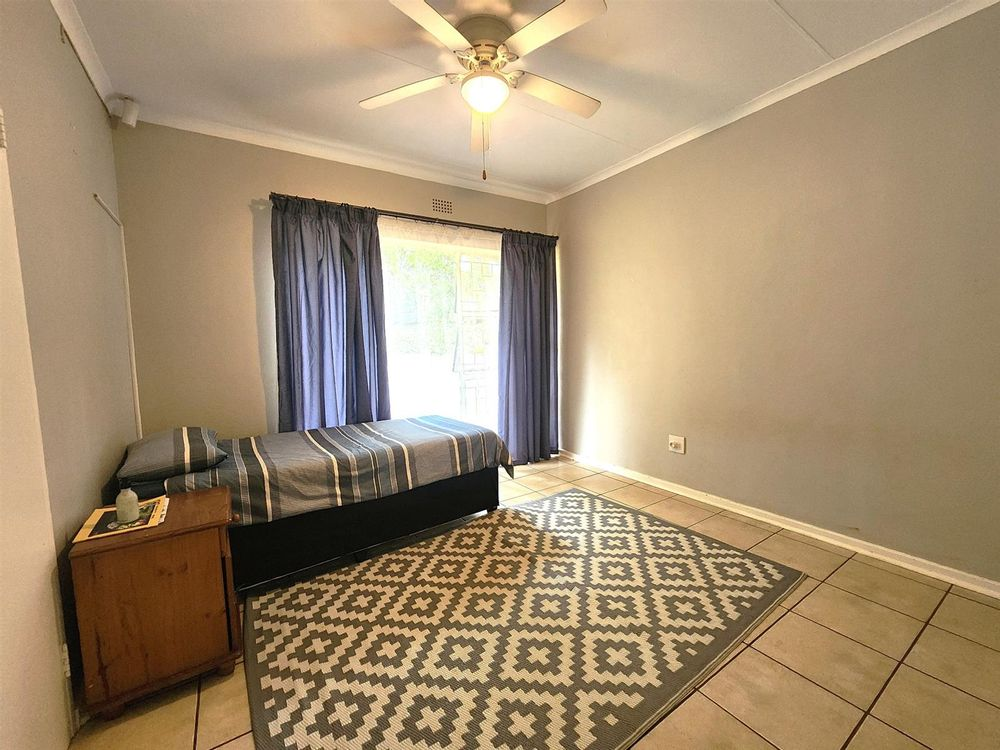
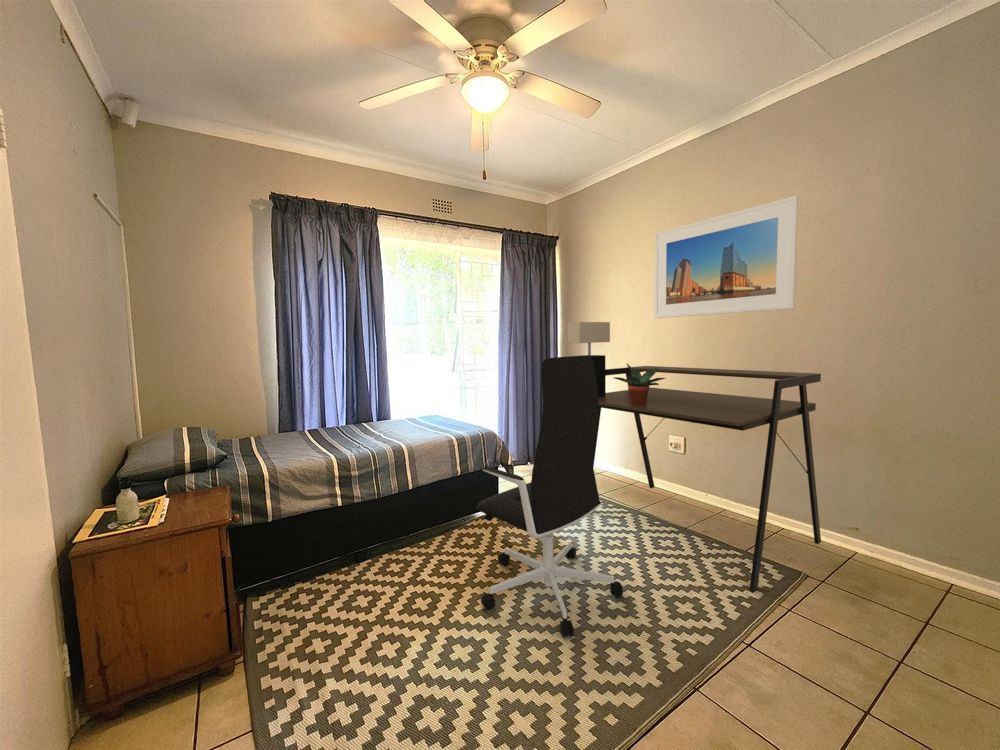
+ office chair [476,354,624,638]
+ desk [592,365,822,592]
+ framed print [654,194,799,319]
+ table lamp [567,321,611,397]
+ potted plant [613,362,667,404]
